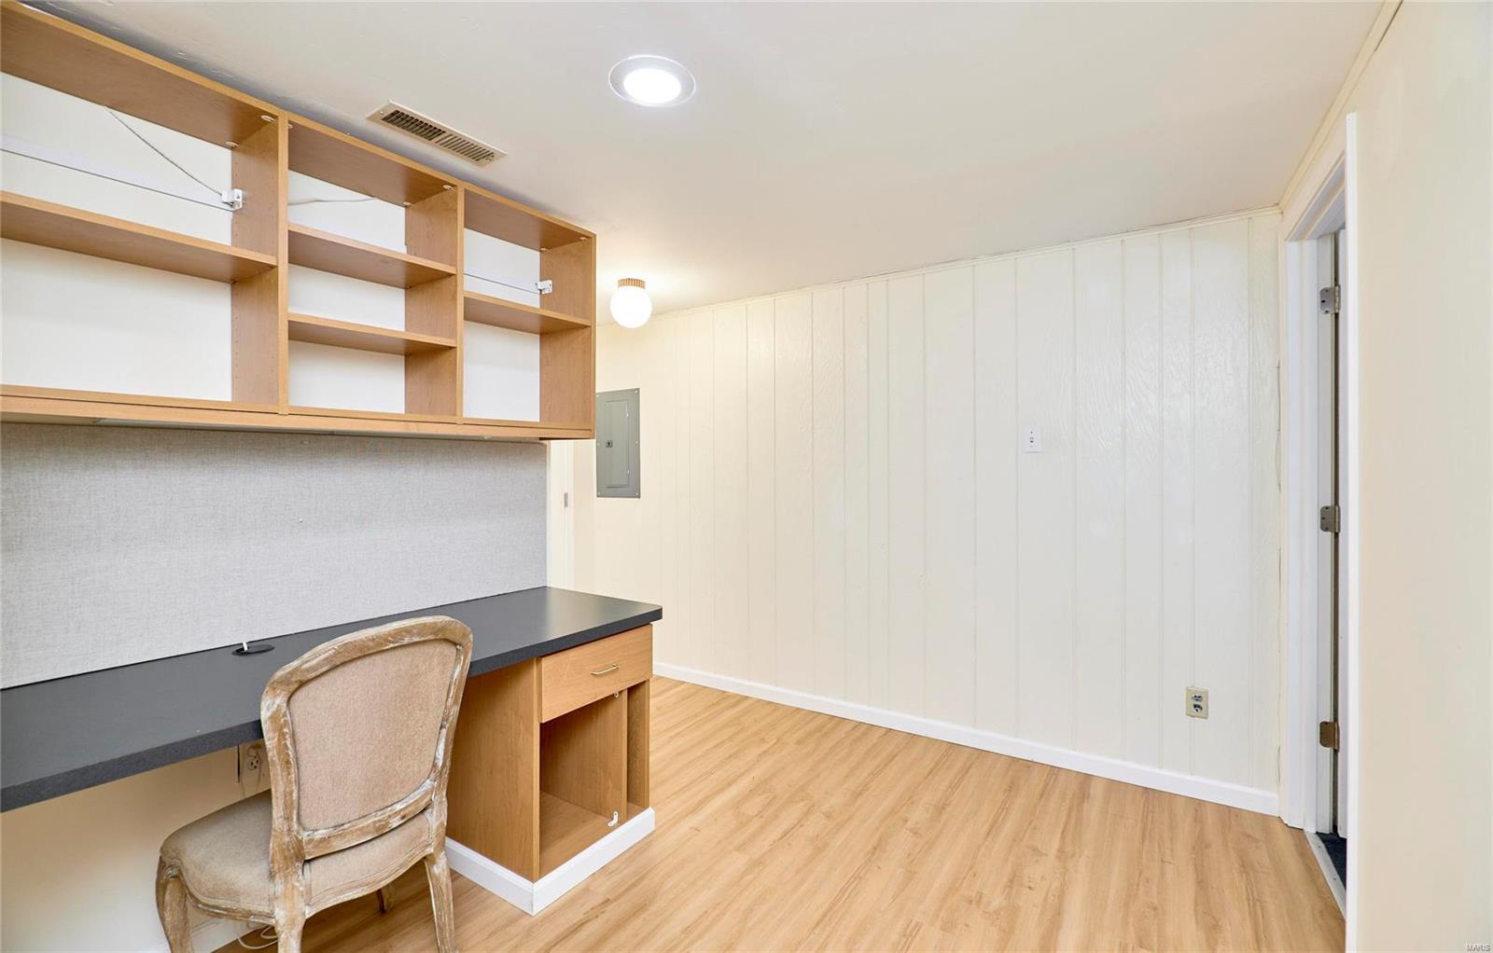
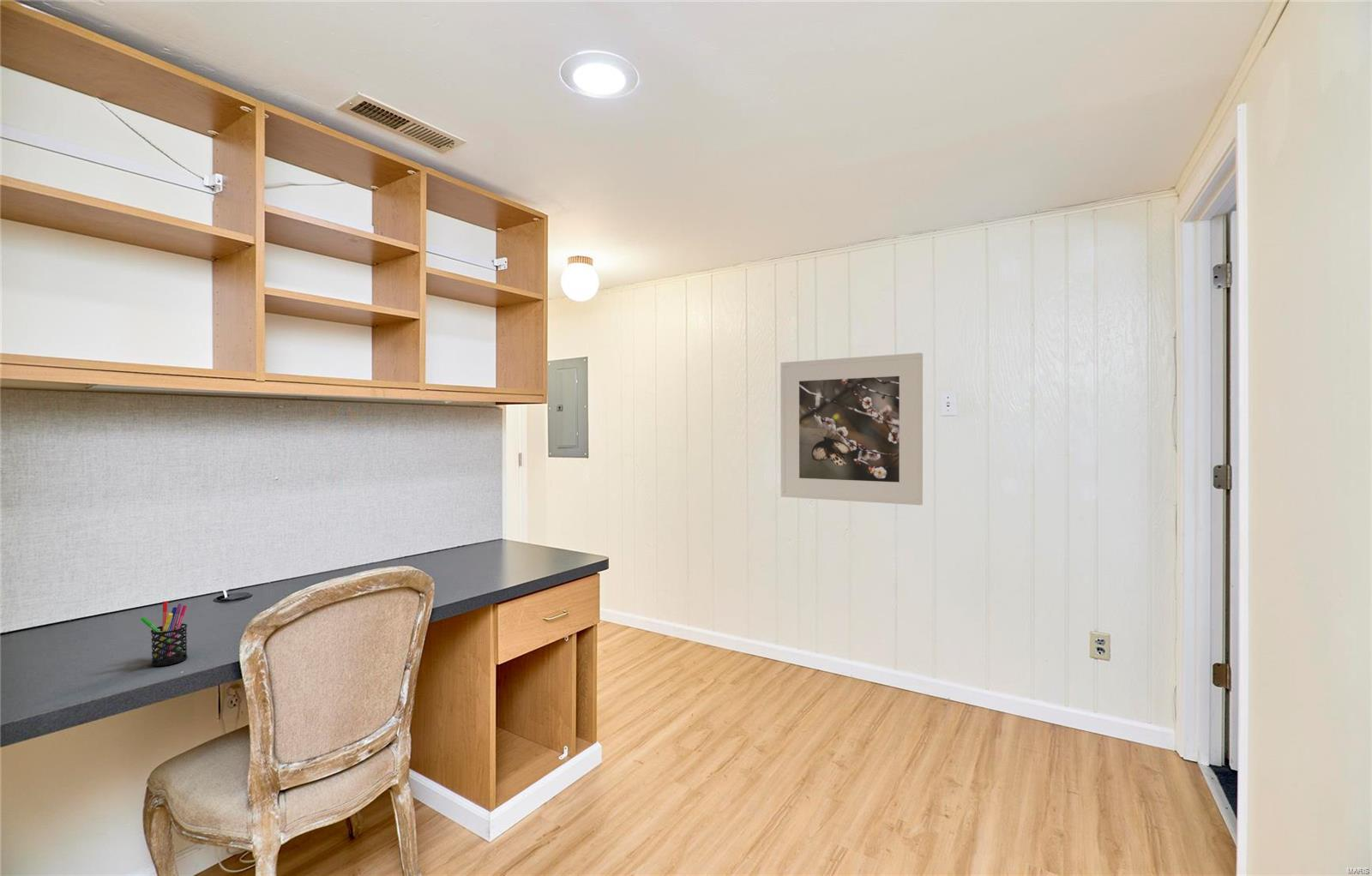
+ pen holder [140,600,189,667]
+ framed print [779,352,924,506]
